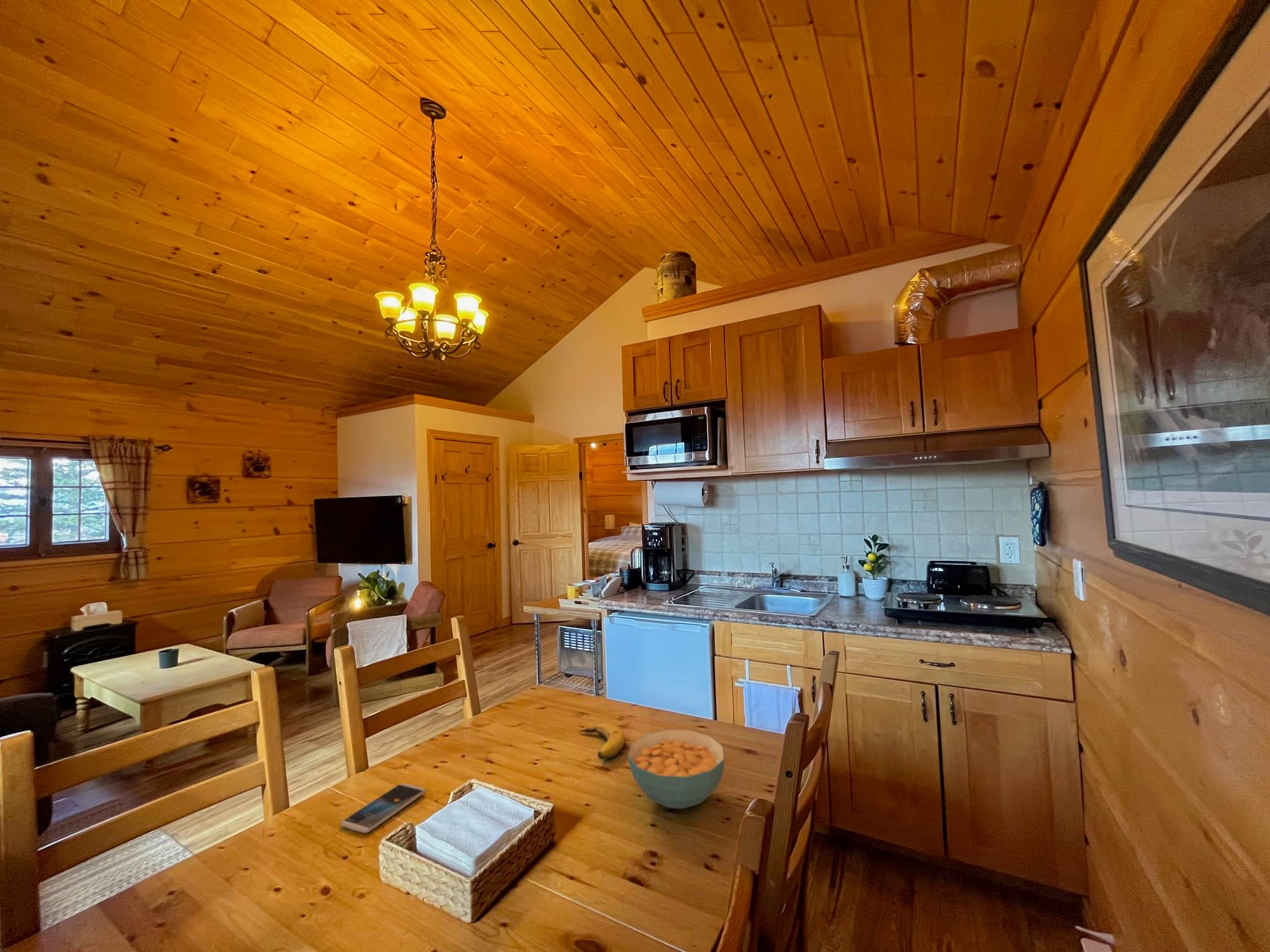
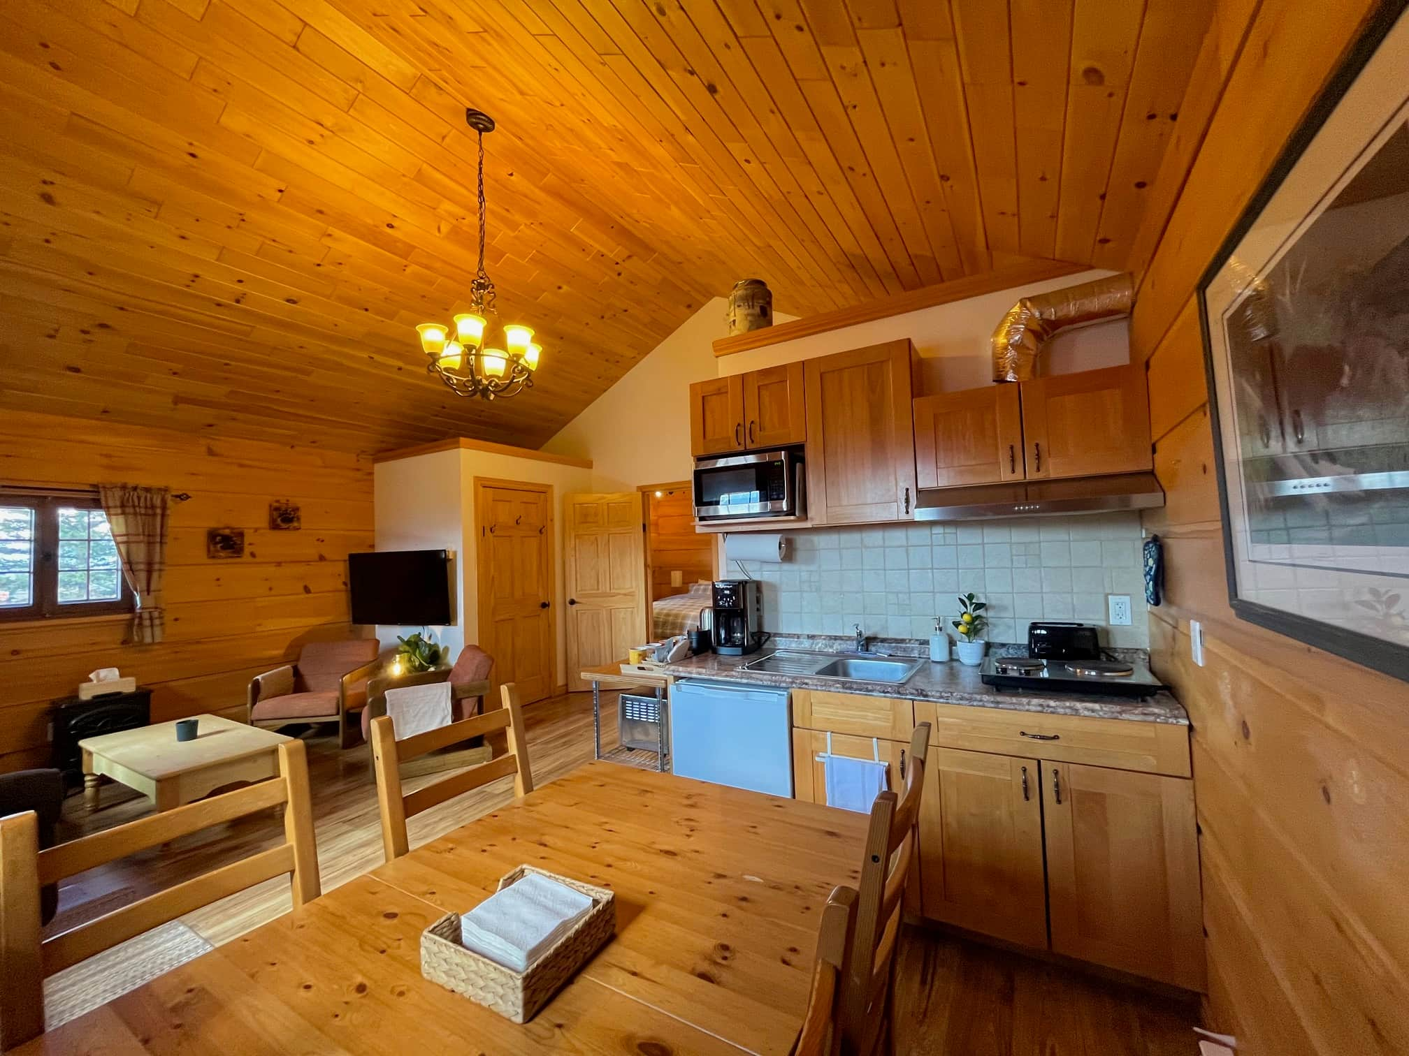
- smartphone [340,783,426,834]
- cereal bowl [627,728,725,810]
- banana [578,722,626,760]
